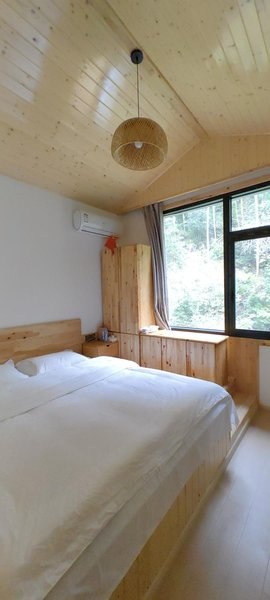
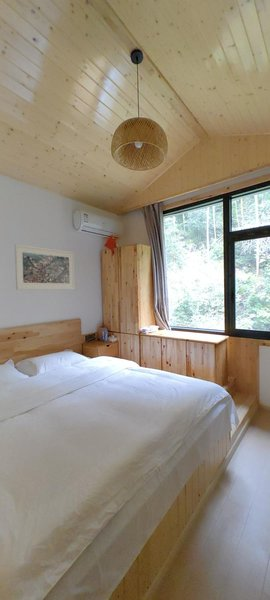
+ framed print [14,243,76,291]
